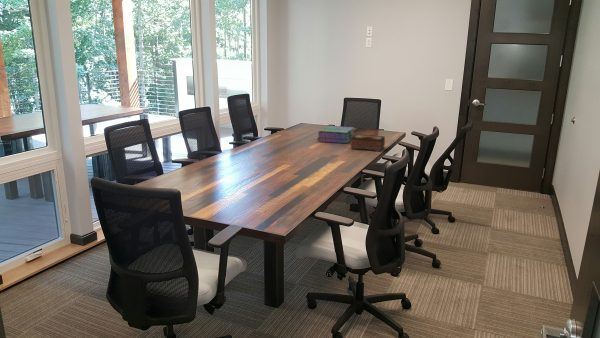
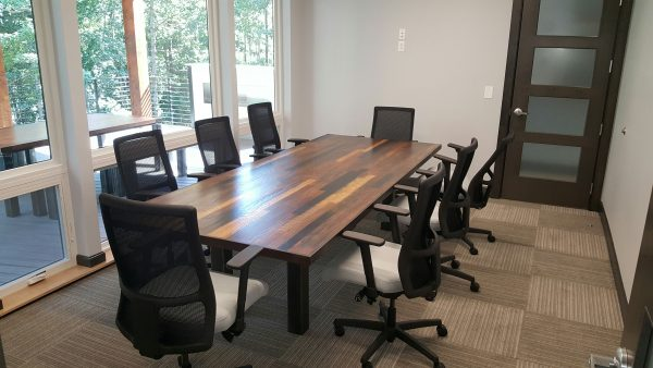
- tissue box [349,133,386,152]
- stack of books [316,125,355,144]
